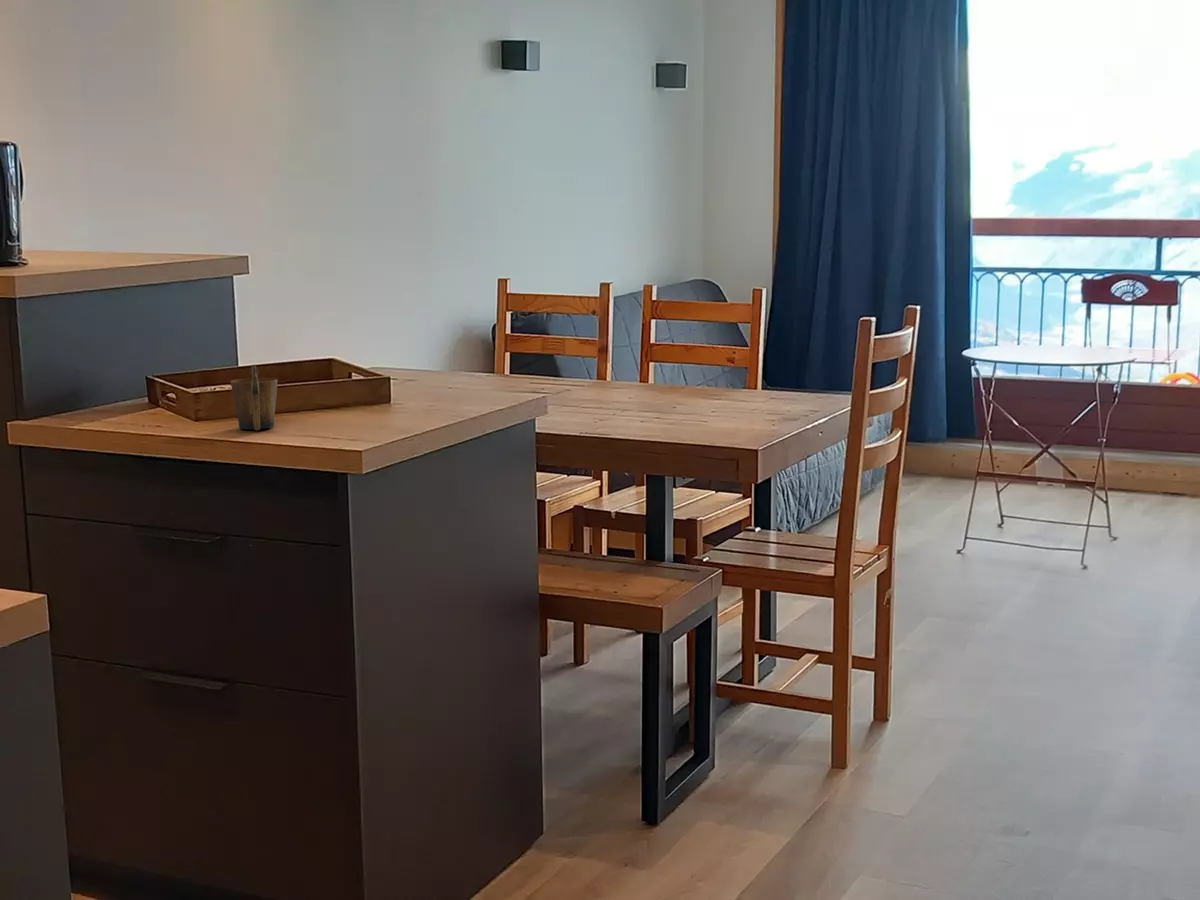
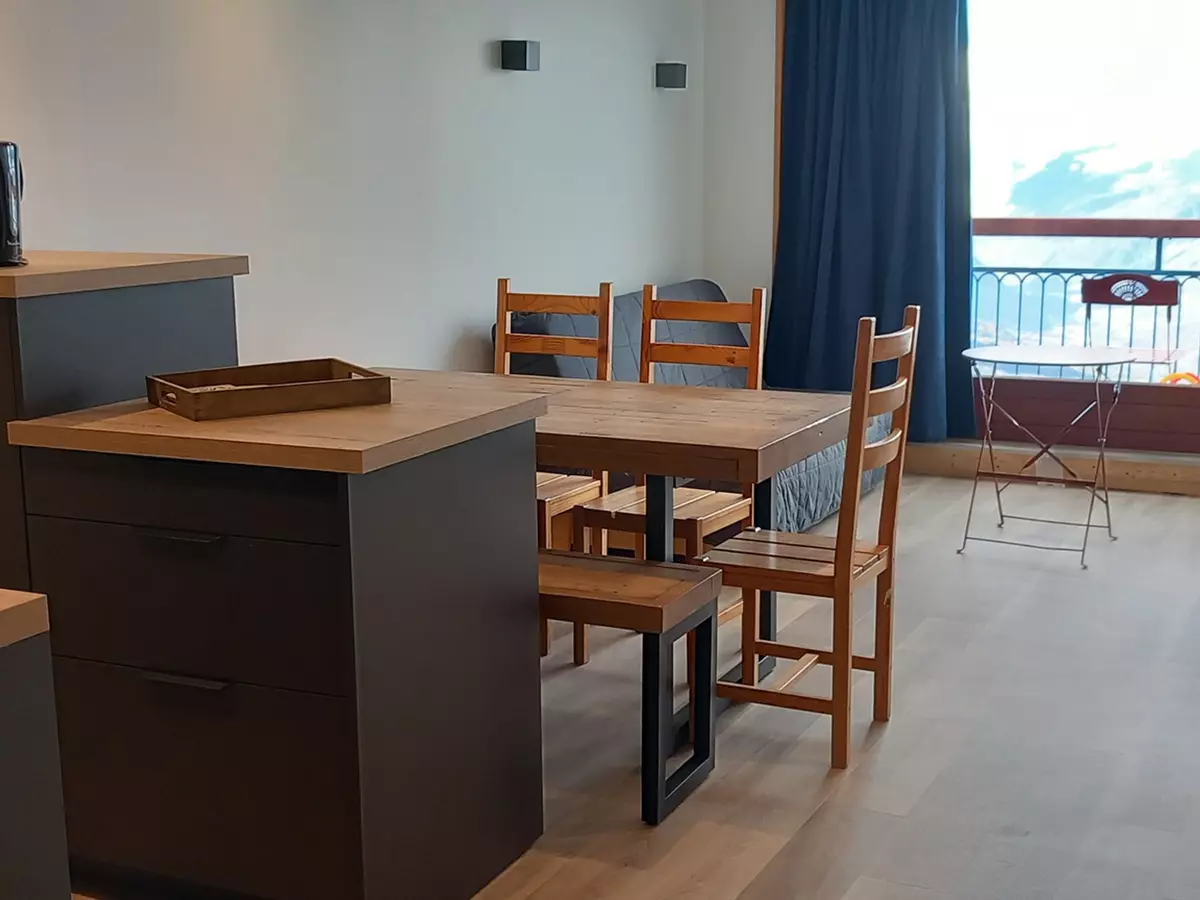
- mug [230,364,278,431]
